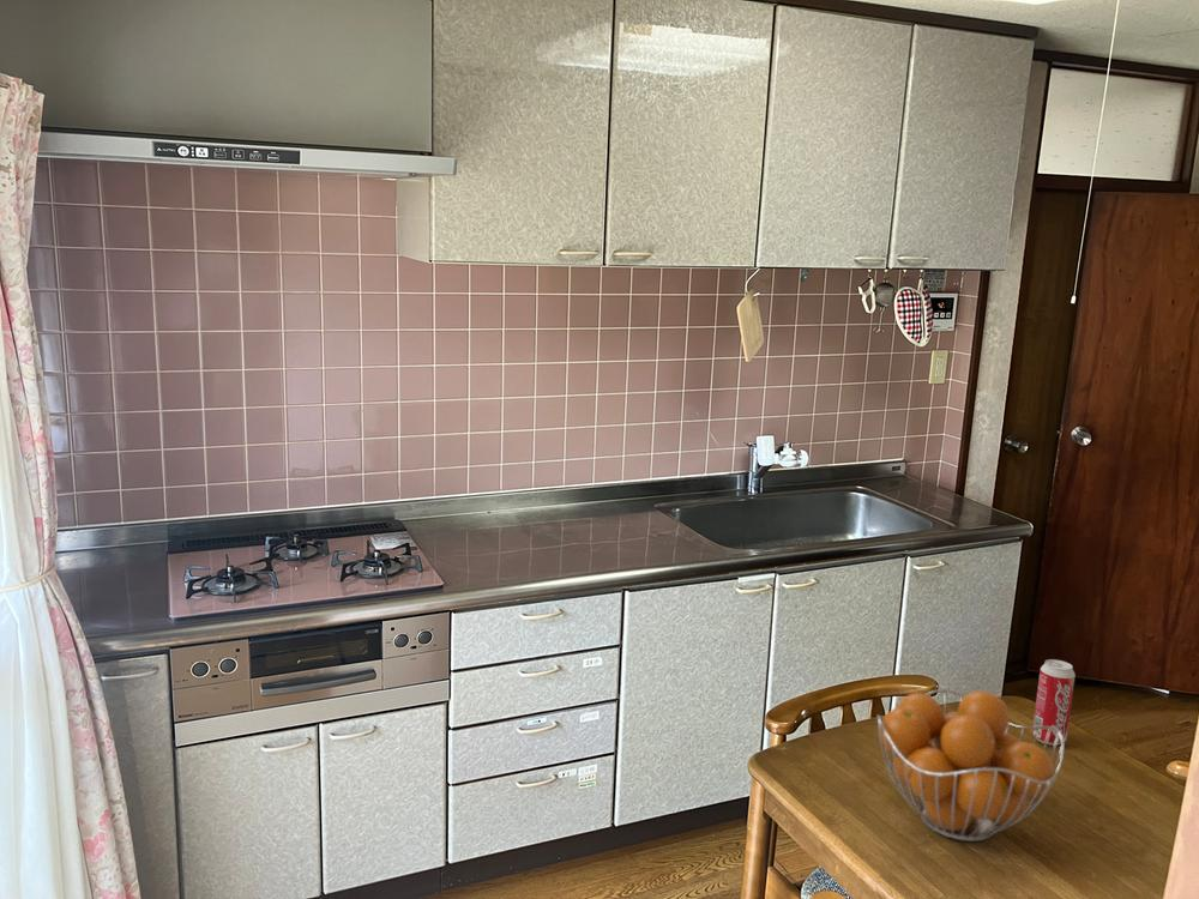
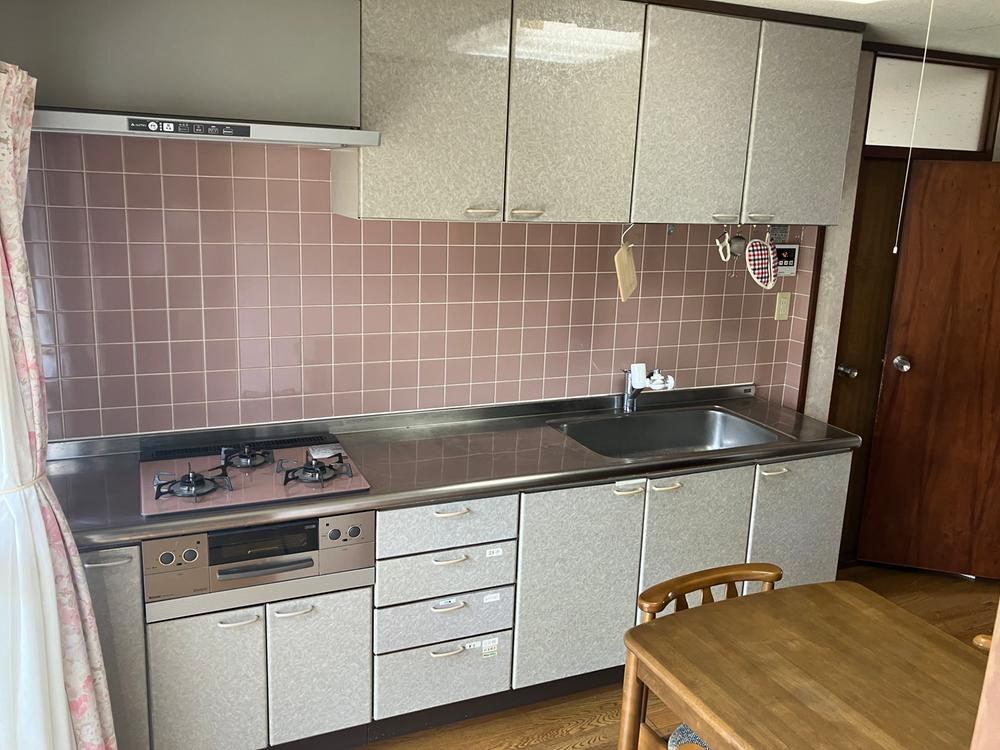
- fruit basket [875,688,1066,843]
- beverage can [1031,658,1077,747]
